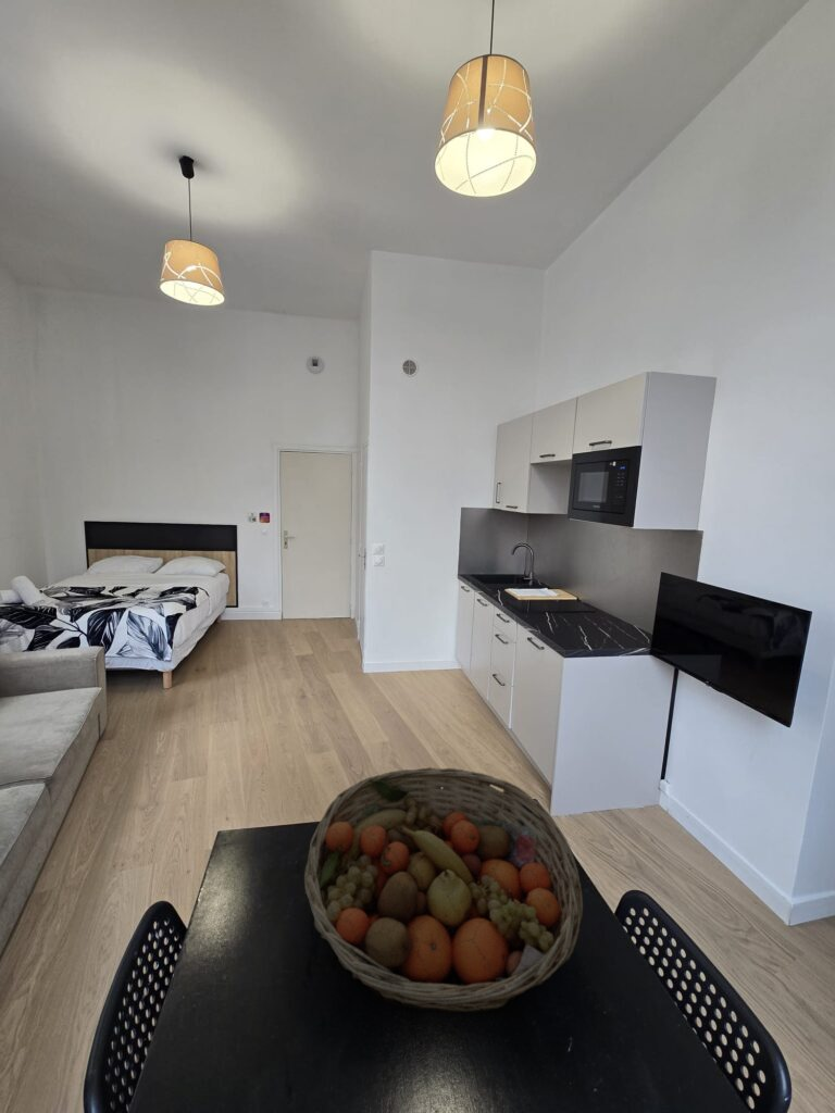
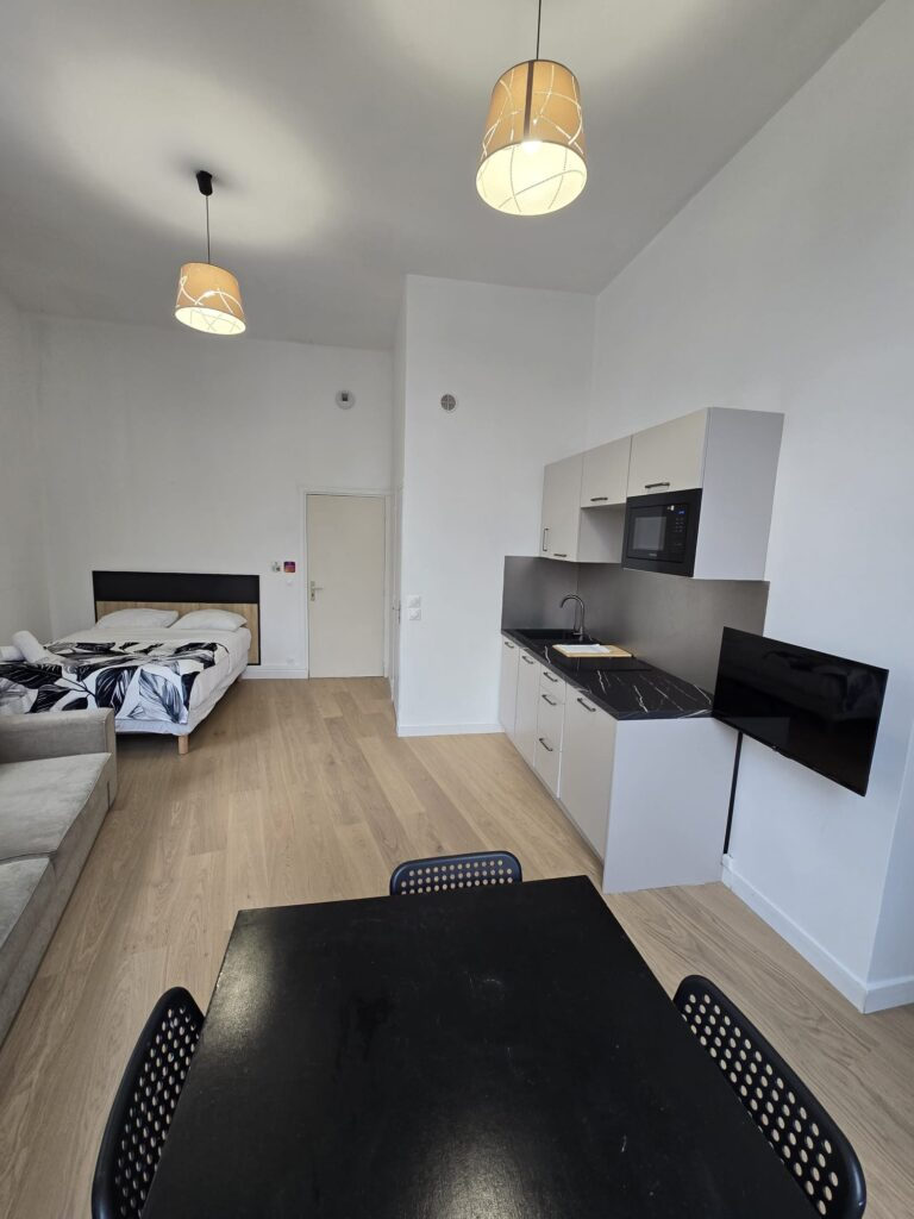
- fruit basket [303,766,584,1014]
